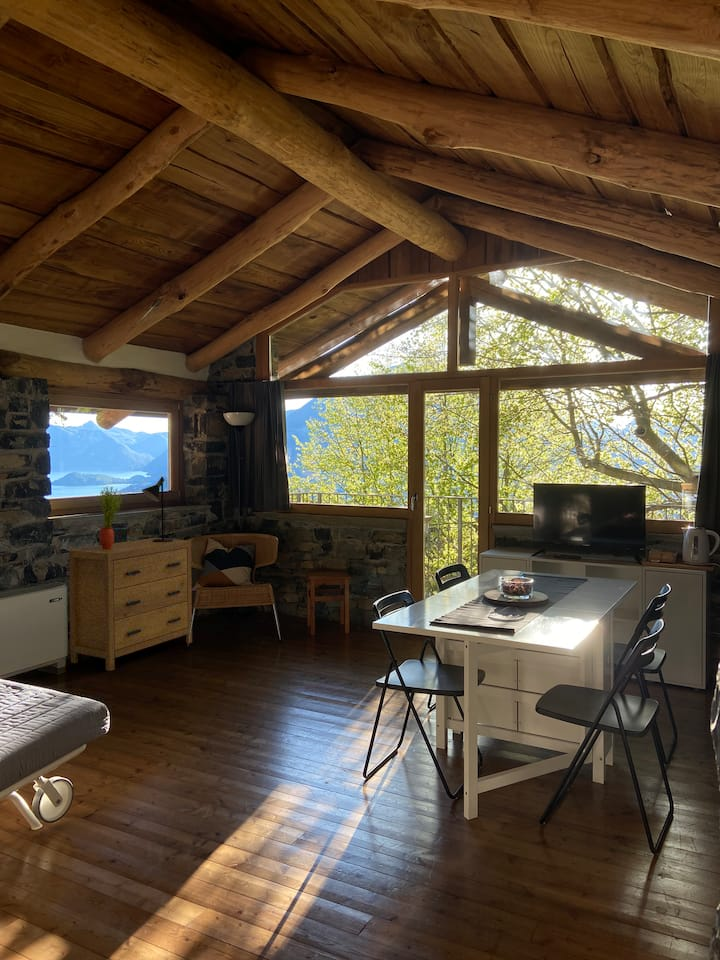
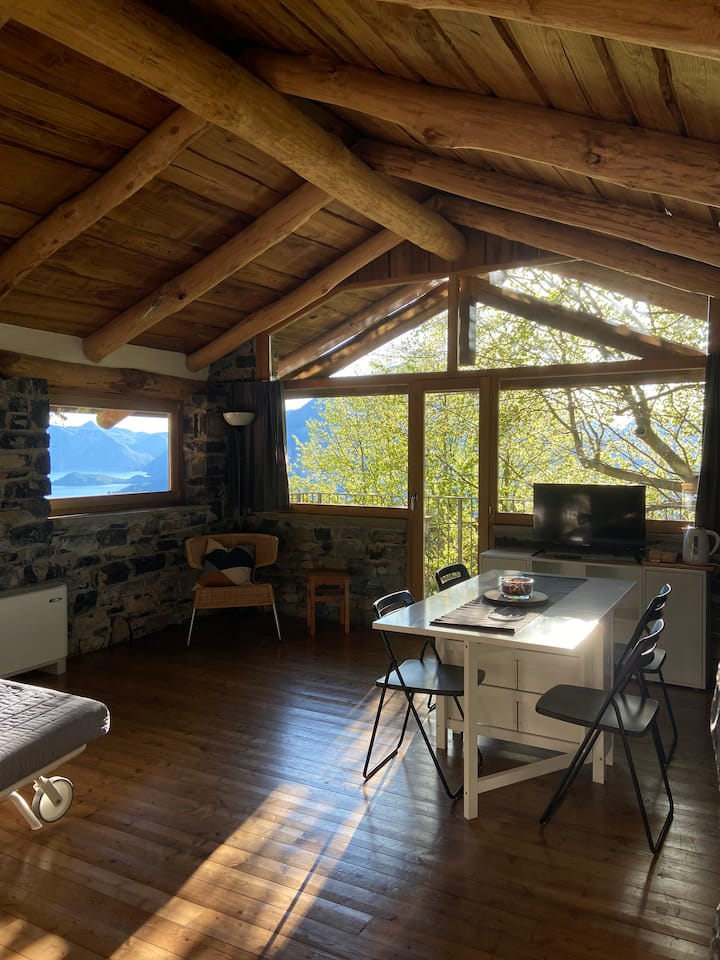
- dresser [68,537,193,672]
- table lamp [141,476,173,542]
- potted plant [96,485,123,549]
